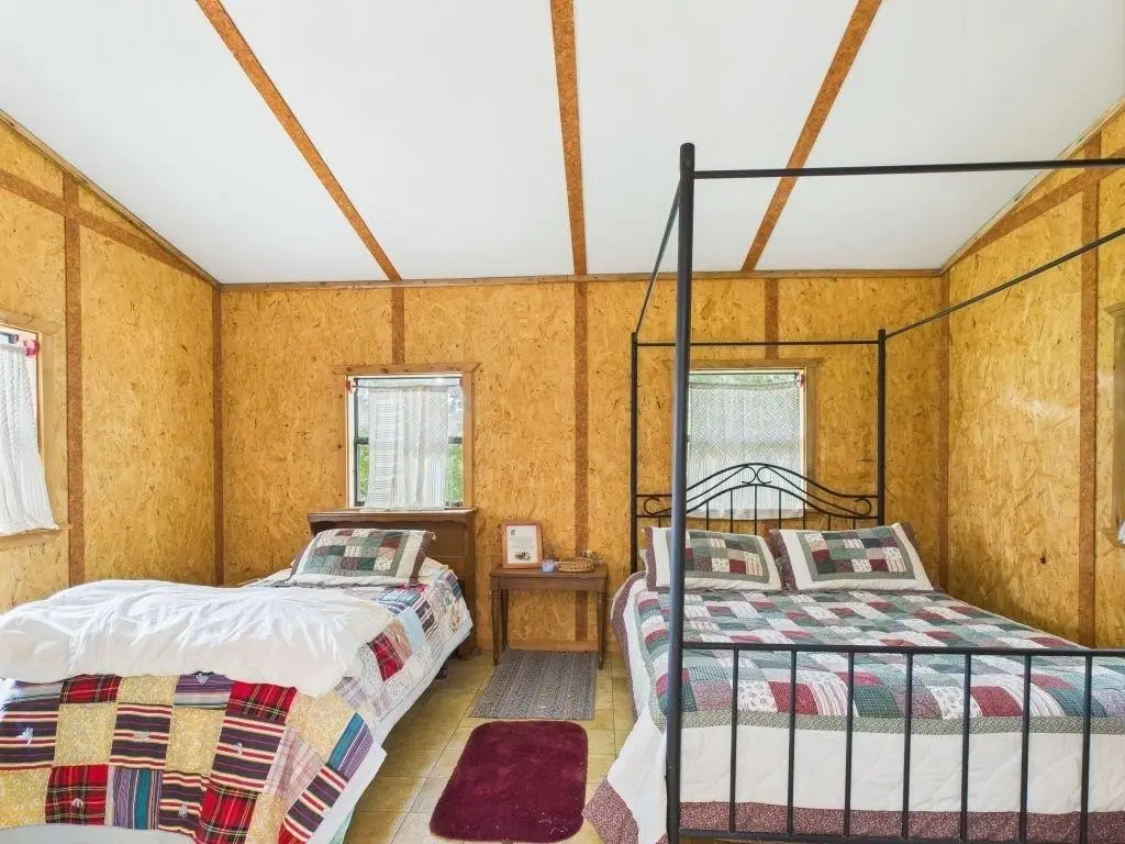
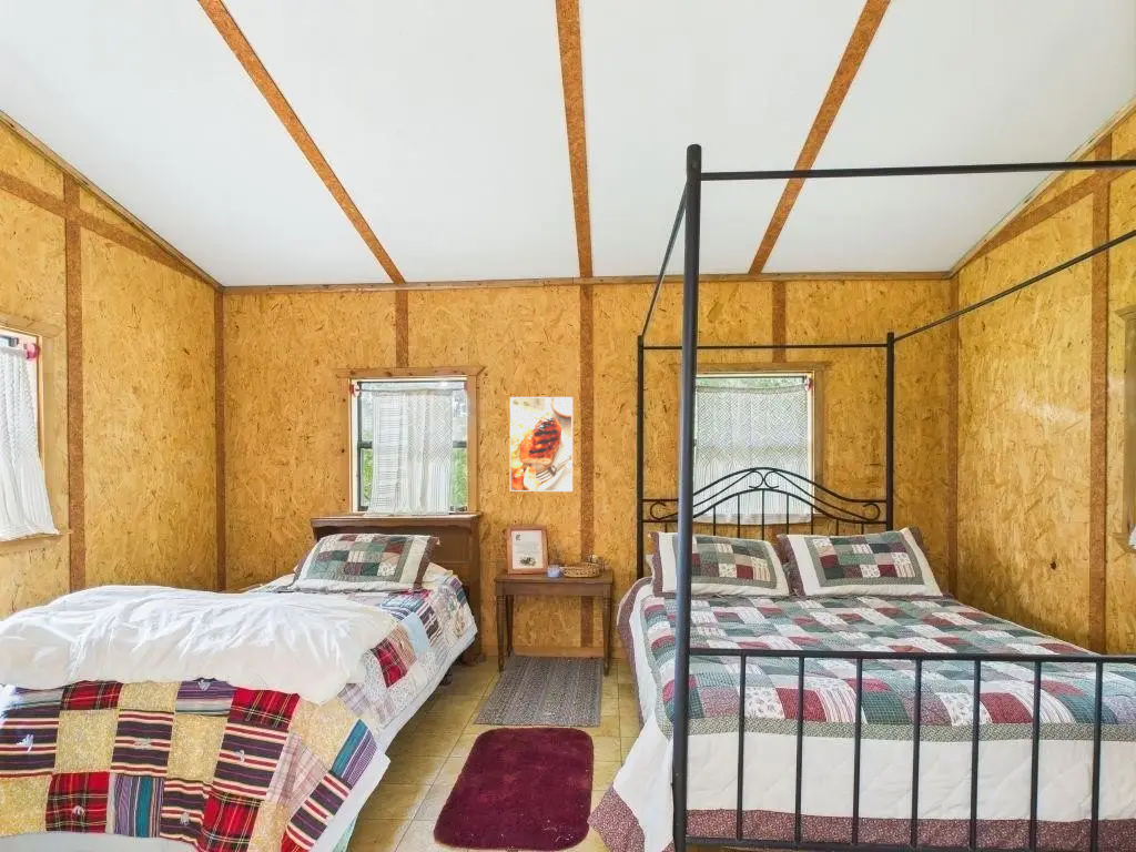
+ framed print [509,396,574,493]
